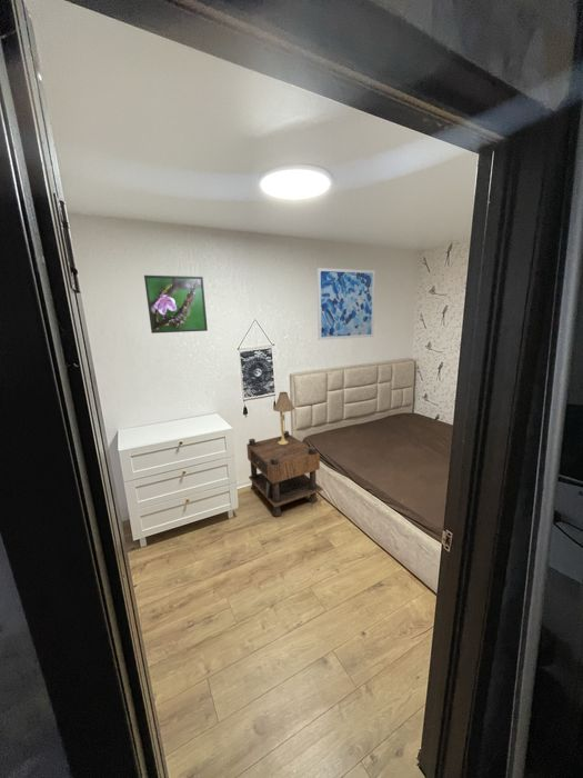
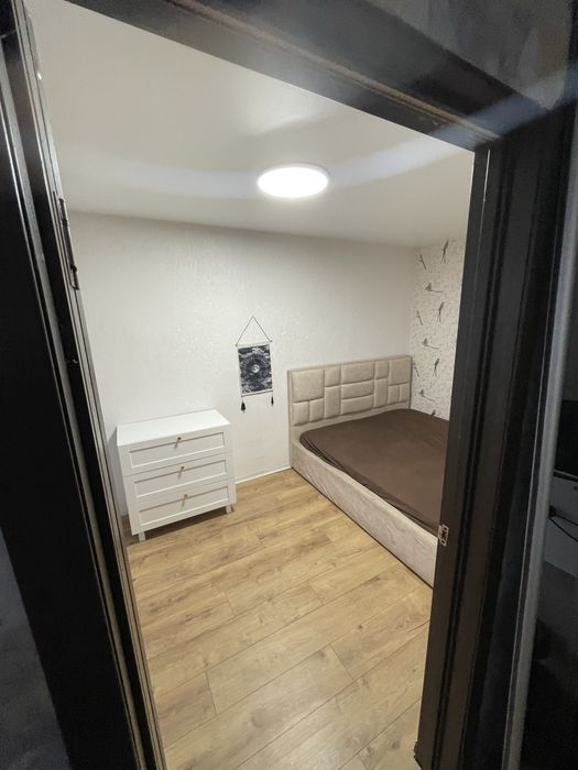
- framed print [143,275,209,335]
- nightstand [245,430,324,518]
- table lamp [272,391,295,445]
- wall art [316,267,376,341]
